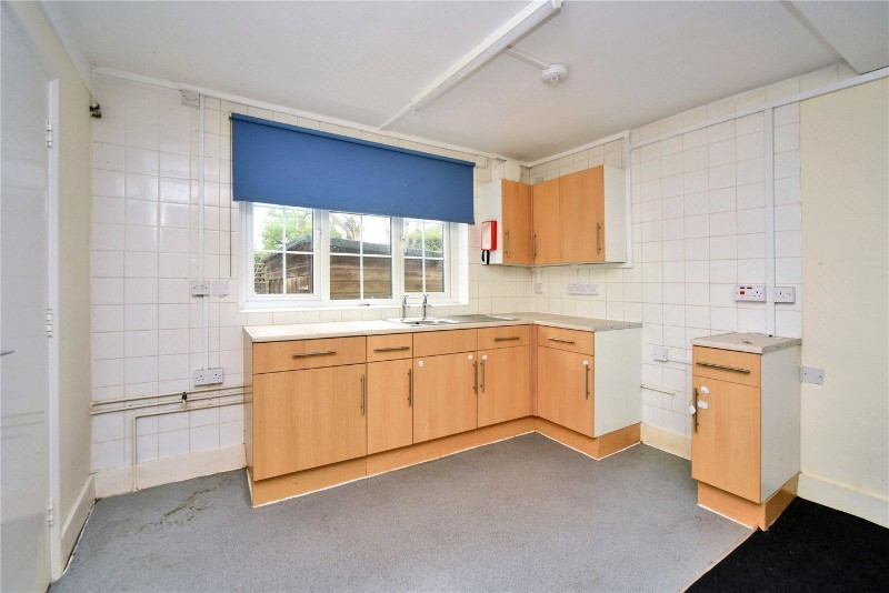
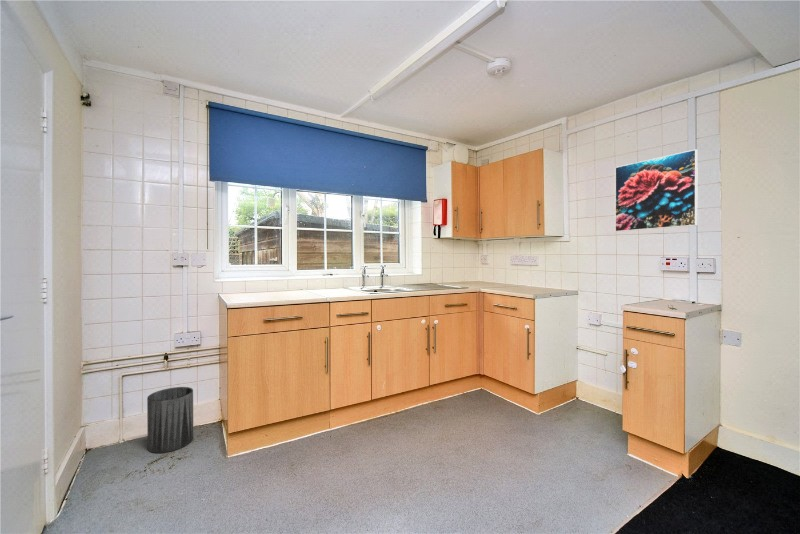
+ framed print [614,148,699,233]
+ trash can [146,386,194,454]
